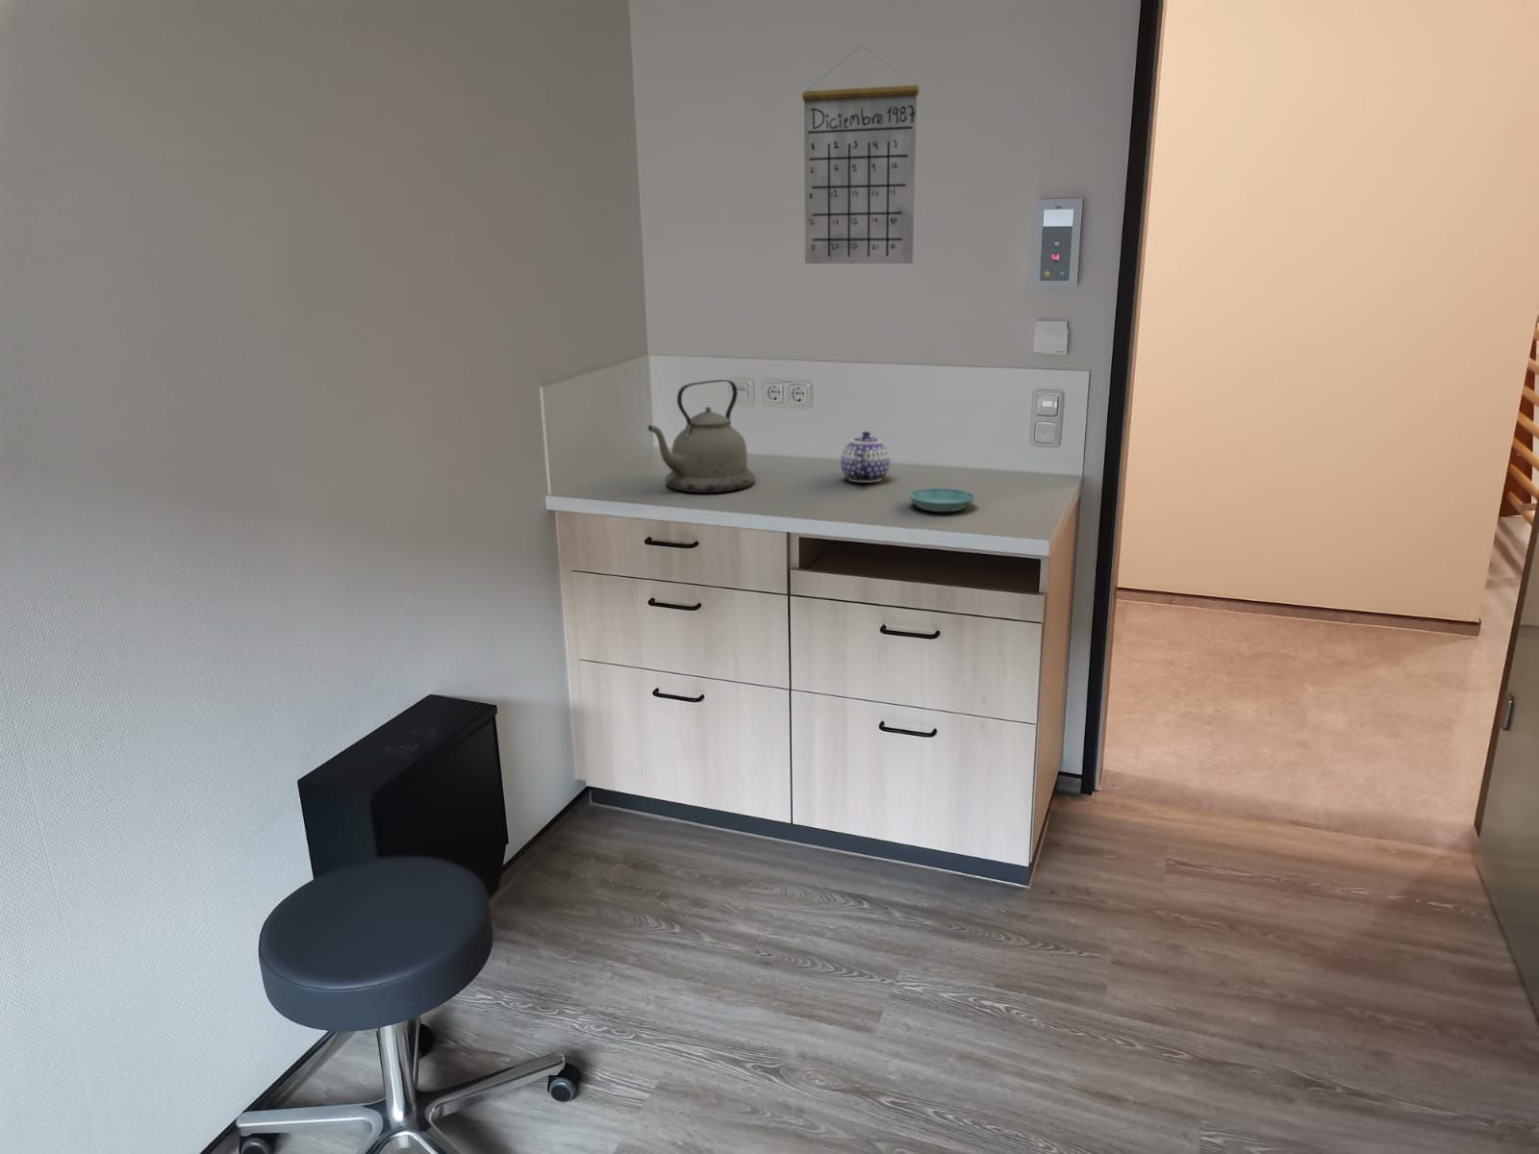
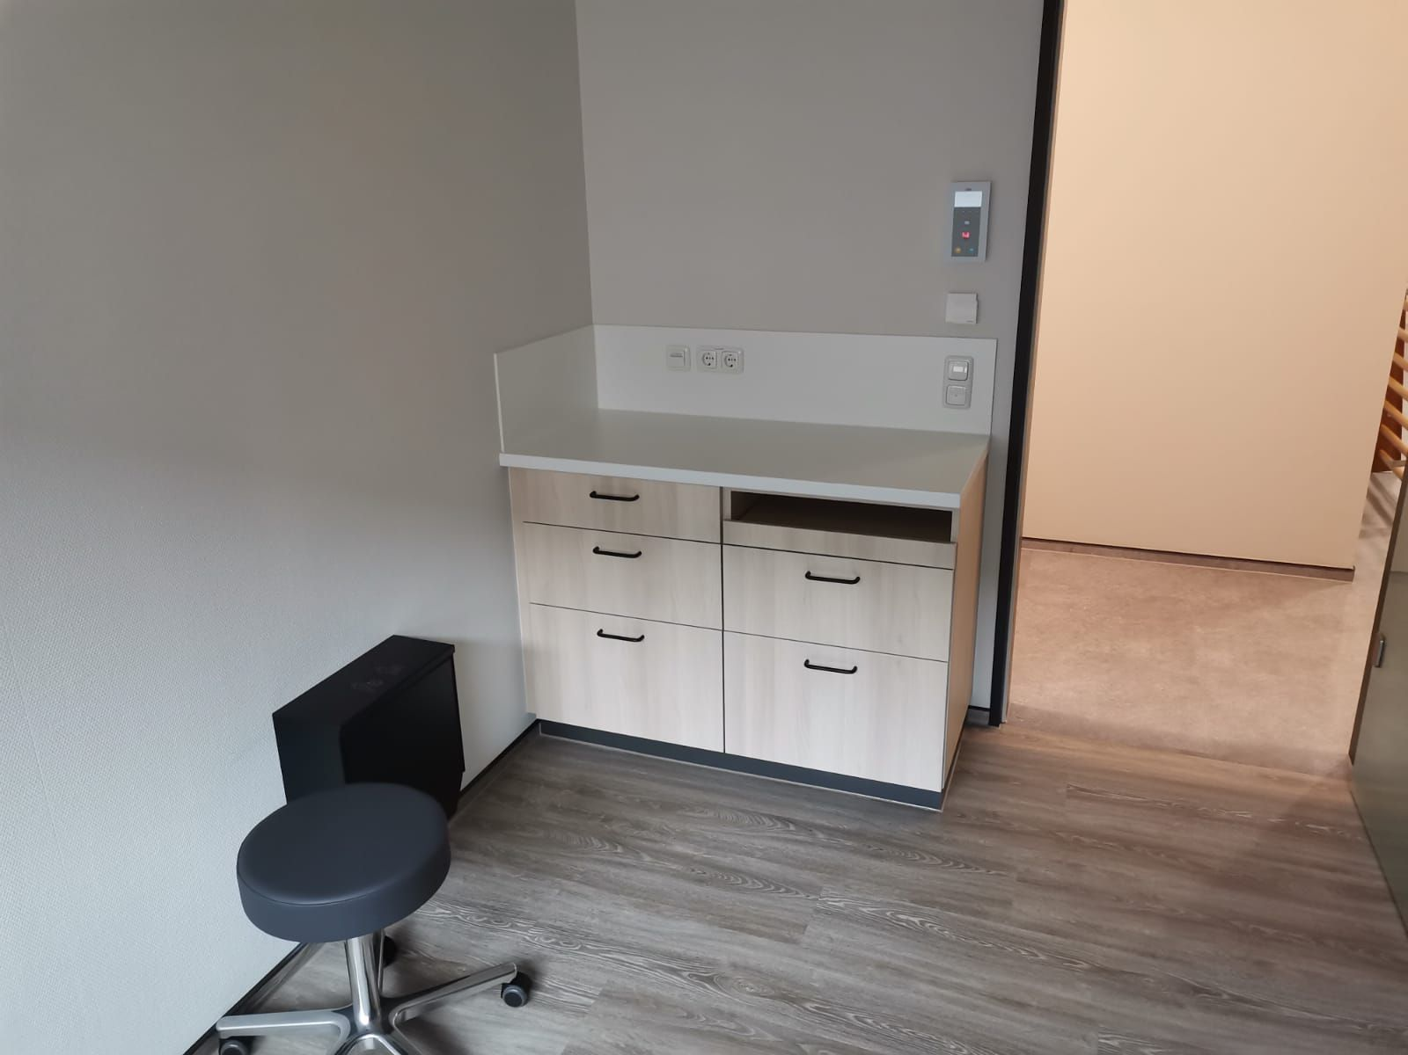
- kettle [647,379,756,493]
- saucer [908,487,977,513]
- teapot [840,430,891,484]
- calendar [801,44,921,264]
